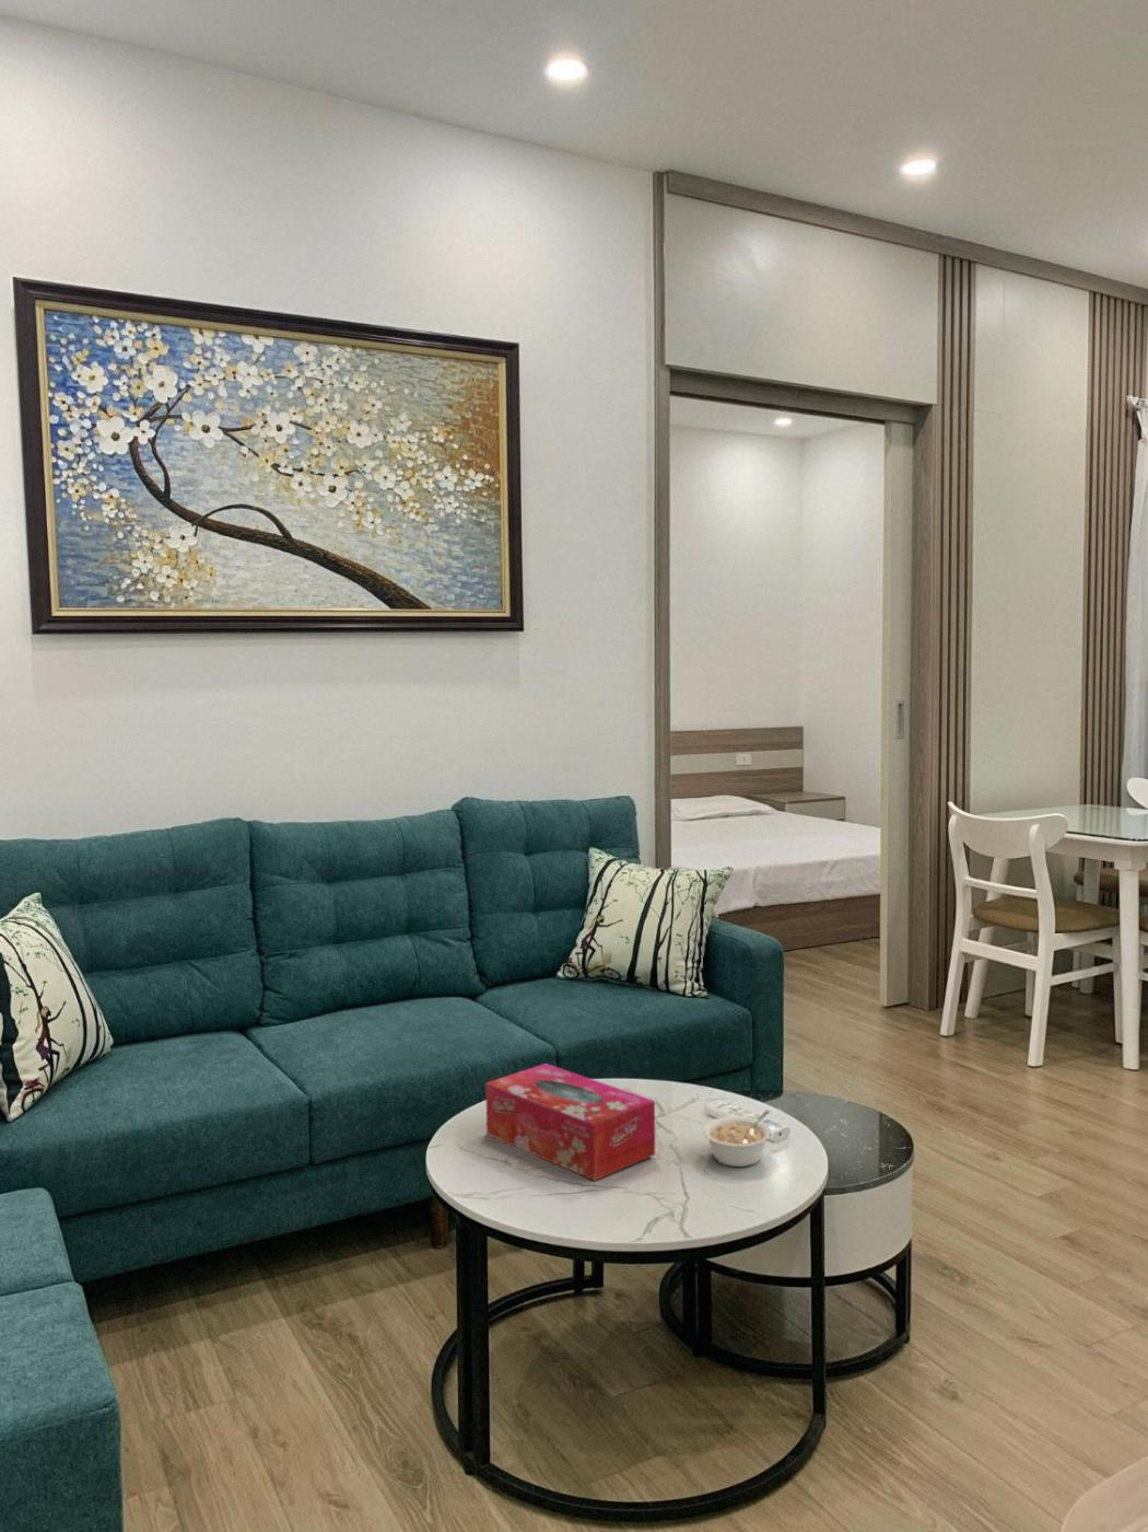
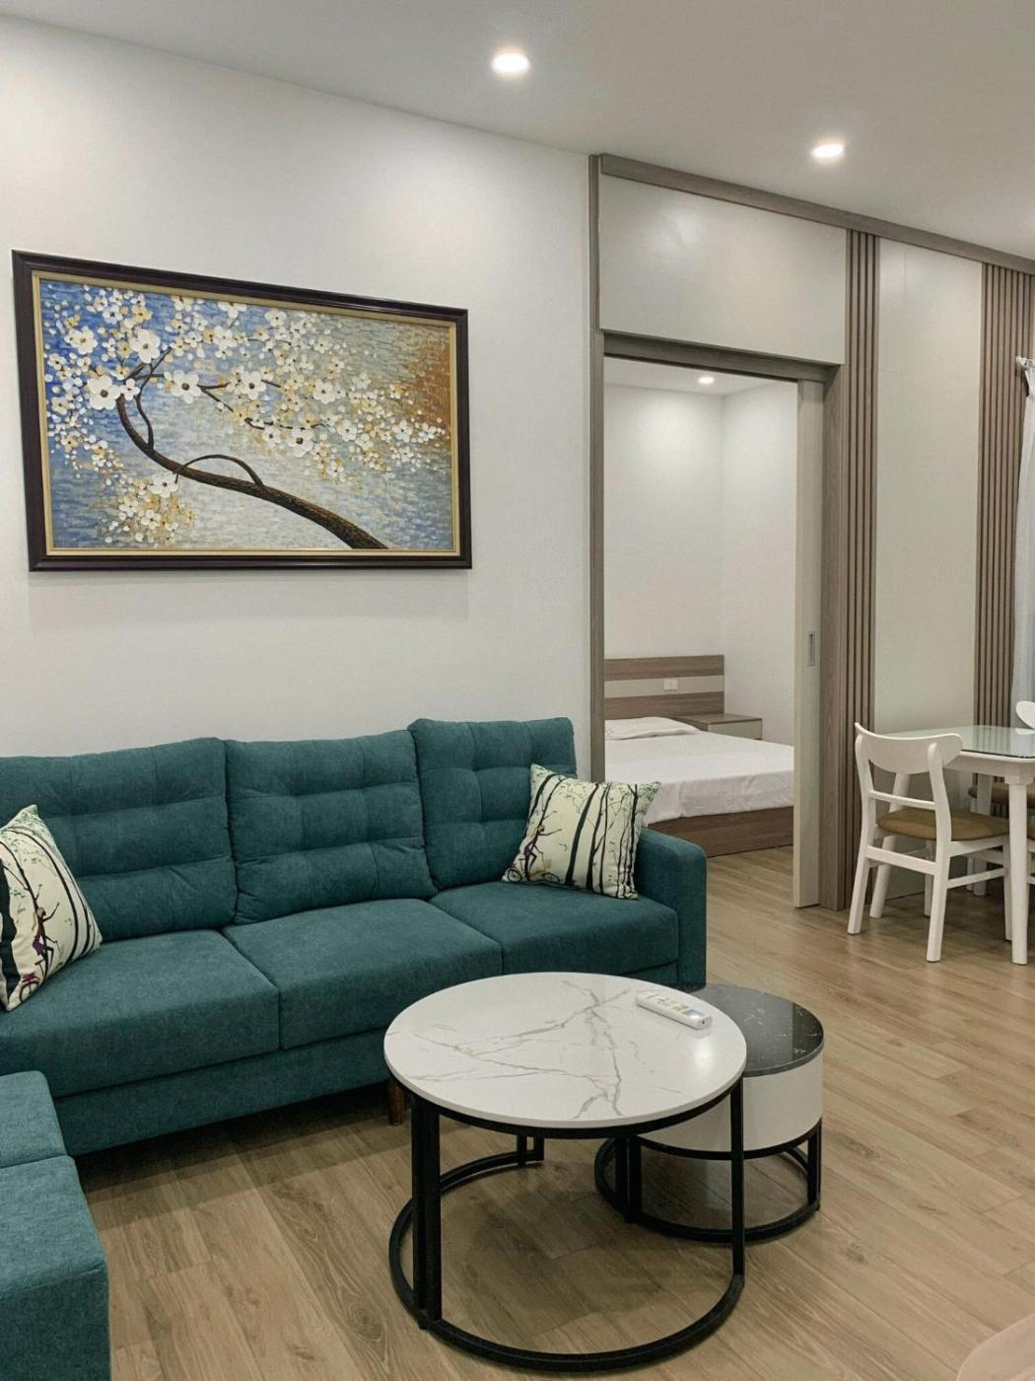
- tissue box [485,1063,656,1182]
- legume [702,1110,773,1168]
